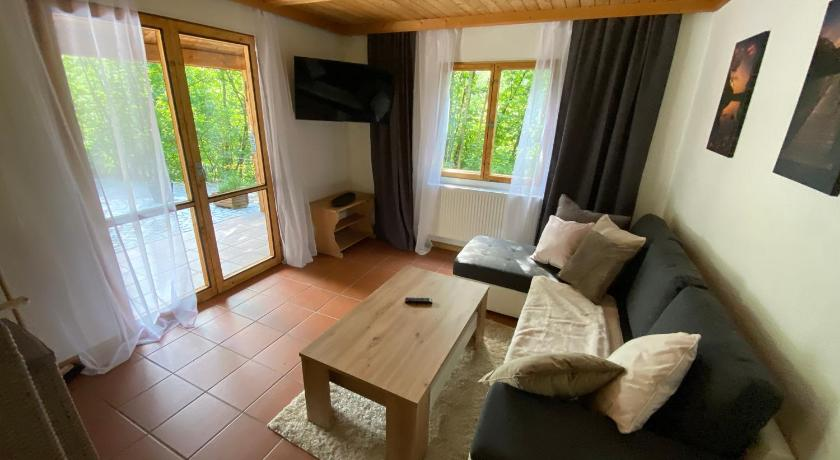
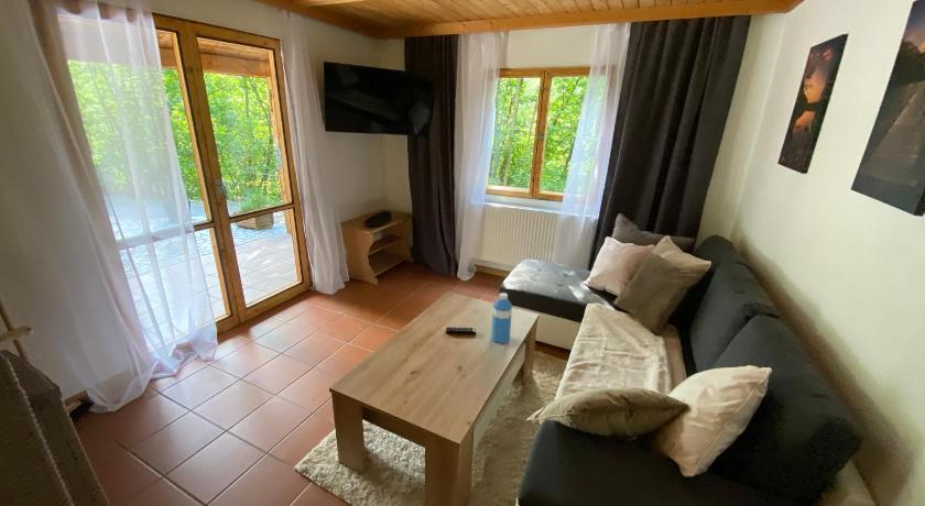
+ water bottle [490,292,513,344]
